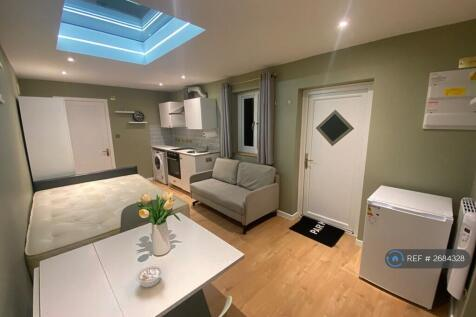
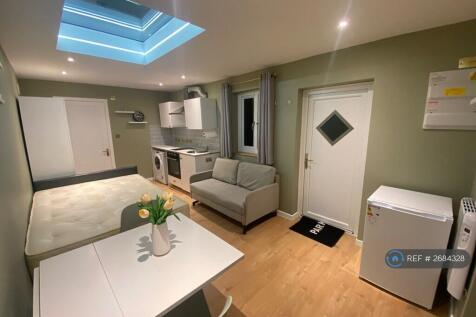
- legume [134,264,164,288]
